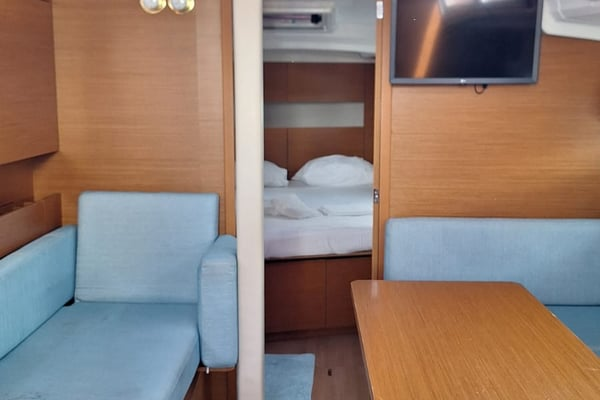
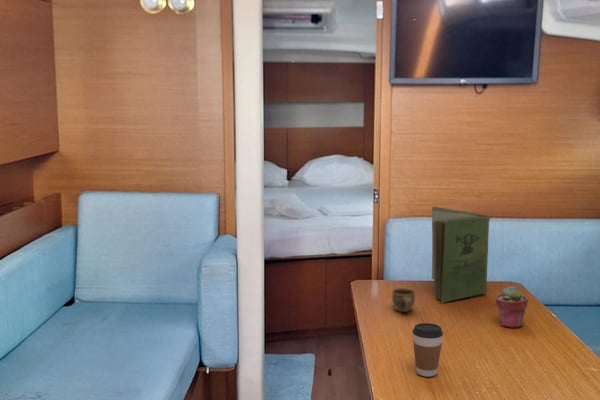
+ coffee cup [412,322,444,378]
+ potted succulent [495,285,529,329]
+ book [431,206,491,304]
+ cup [391,287,417,313]
